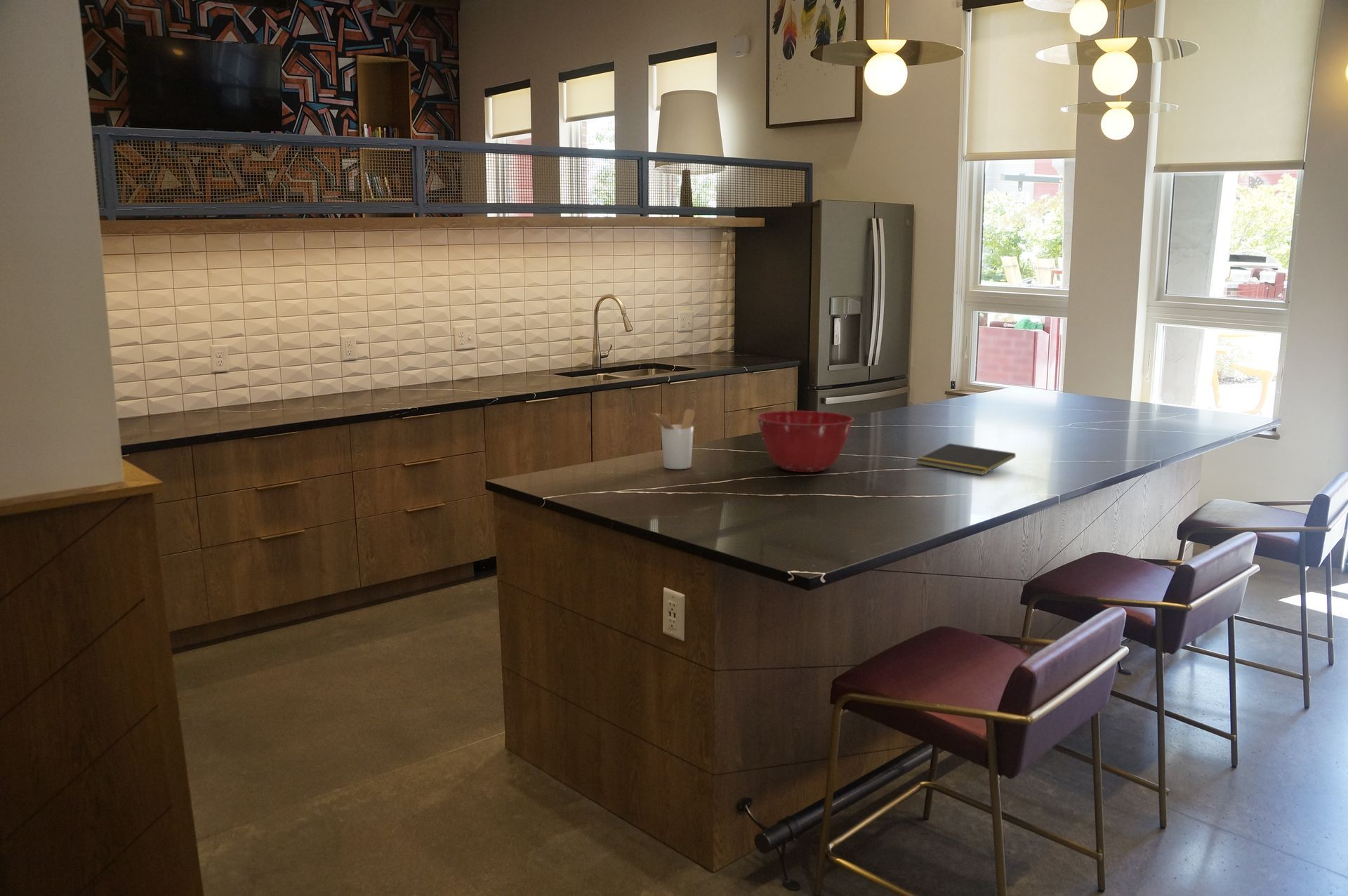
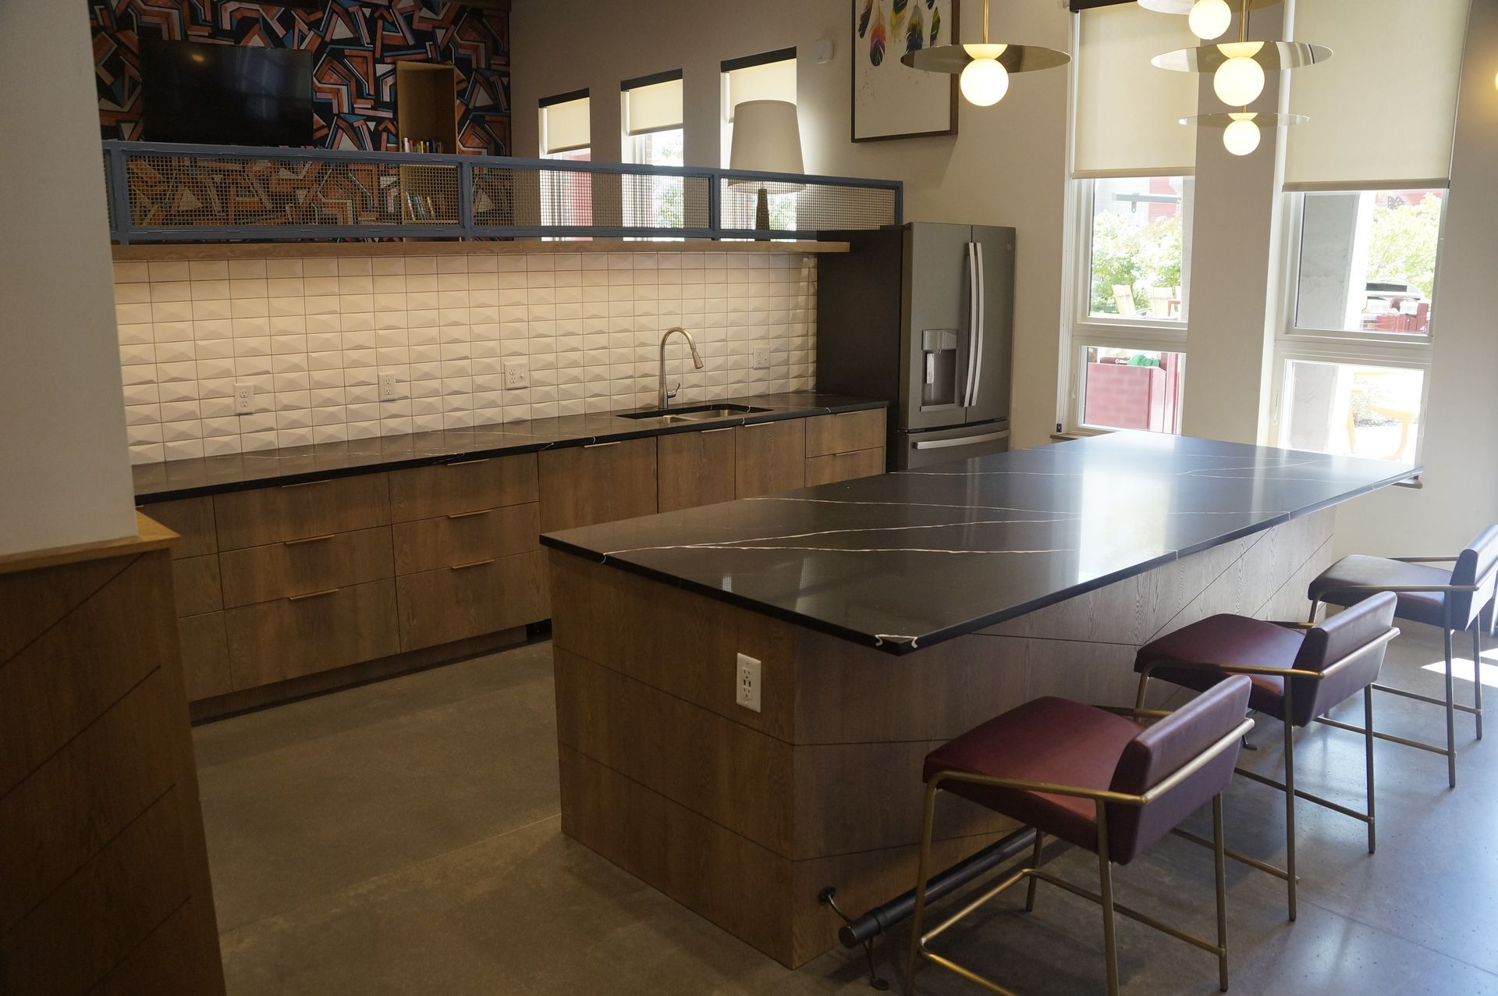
- utensil holder [649,408,696,470]
- notepad [916,442,1016,475]
- mixing bowl [756,410,854,473]
